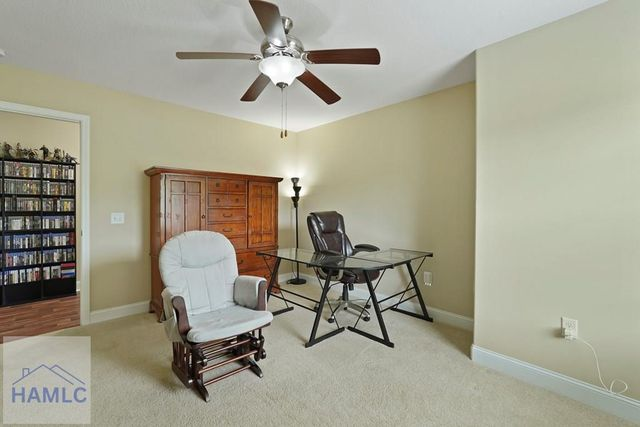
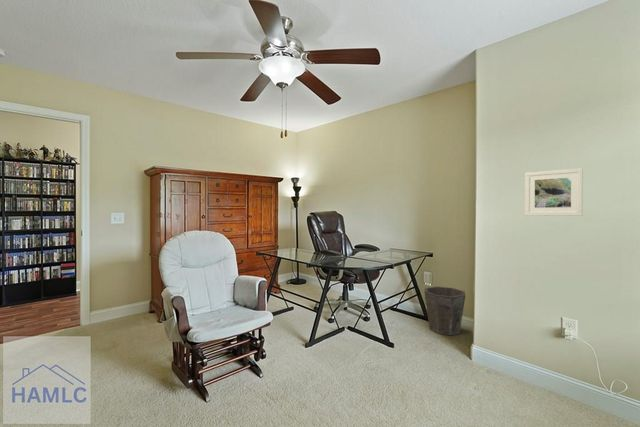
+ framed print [524,167,584,217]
+ waste bin [423,286,466,336]
